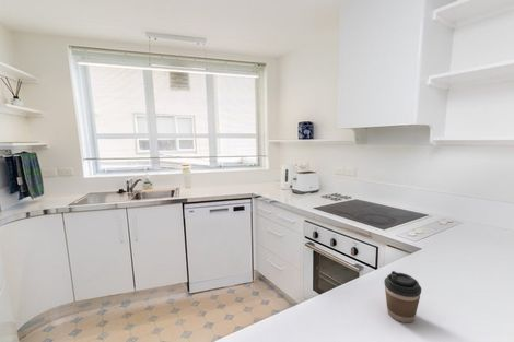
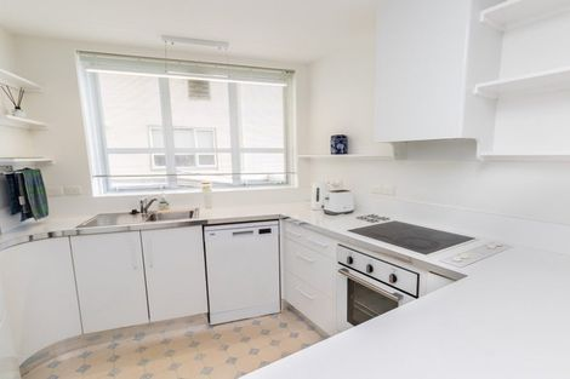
- coffee cup [384,270,422,323]
